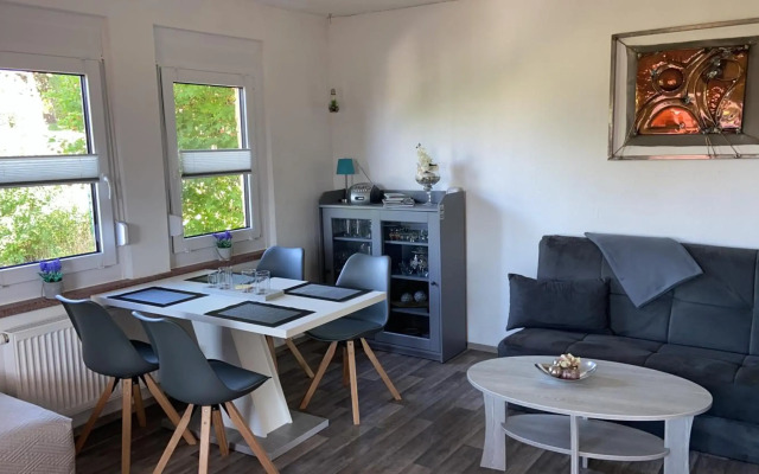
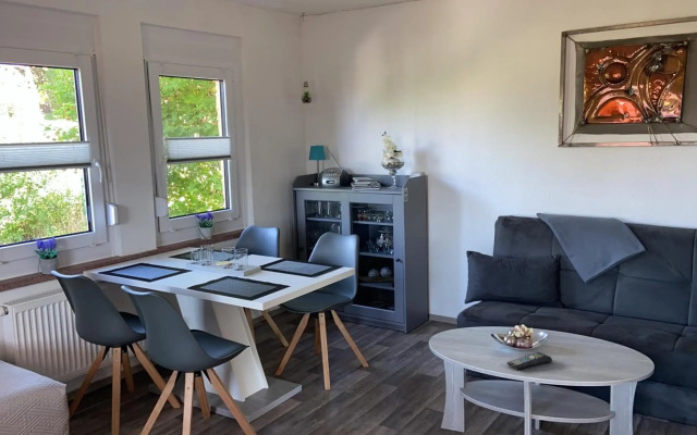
+ remote control [505,351,553,371]
